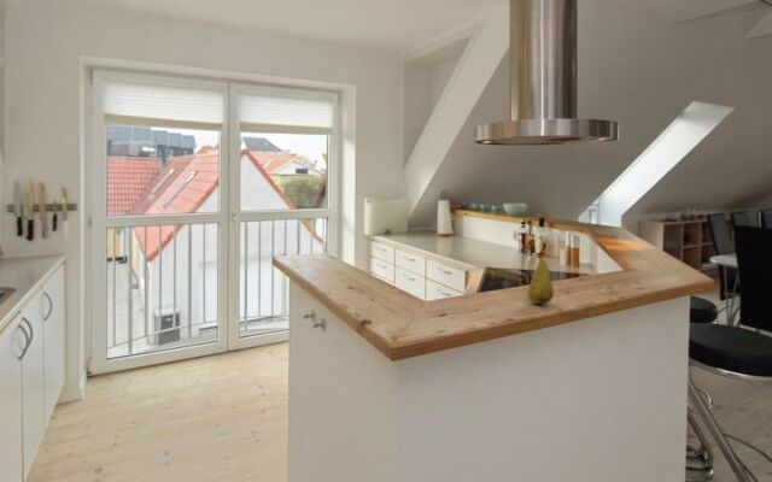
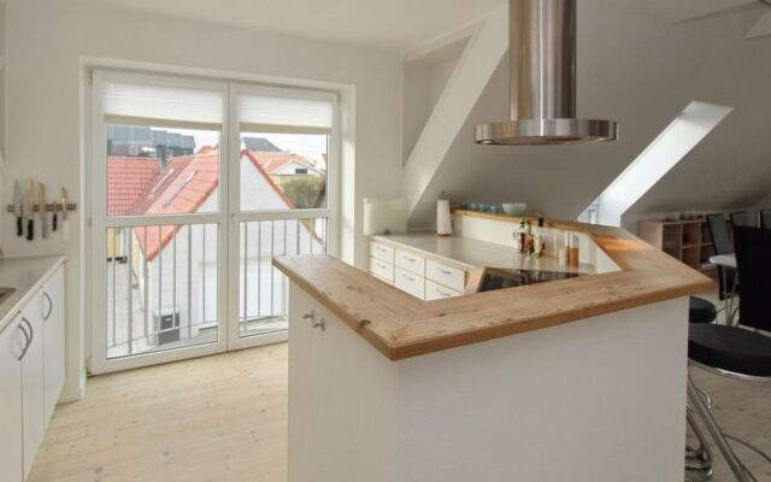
- fruit [526,251,555,305]
